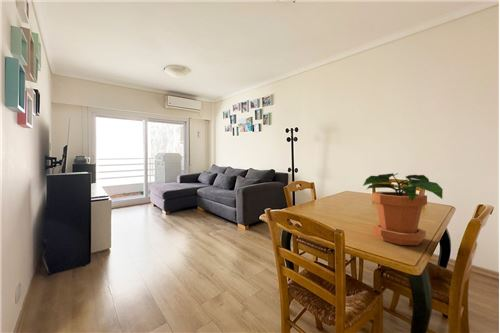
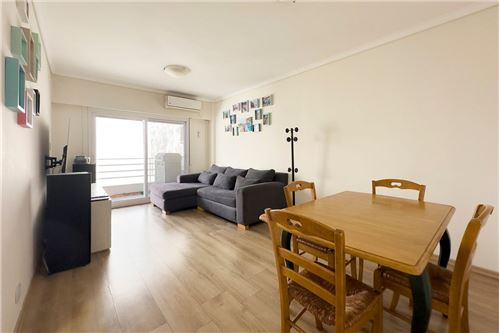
- potted plant [362,172,444,246]
